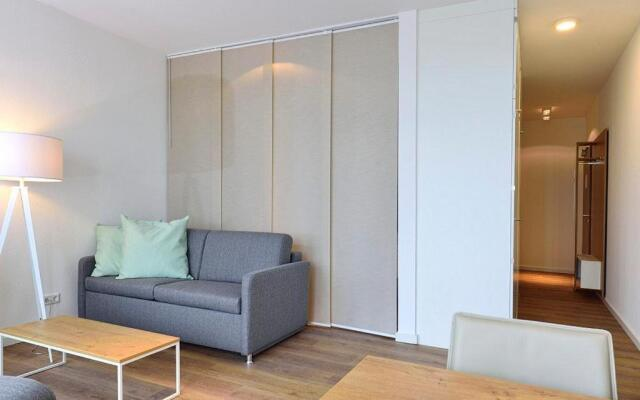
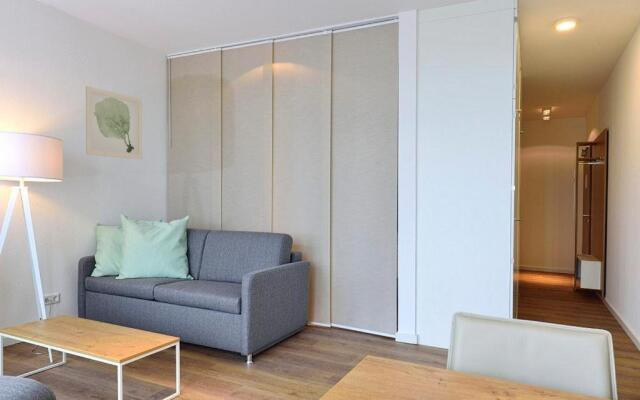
+ wall art [85,85,143,160]
